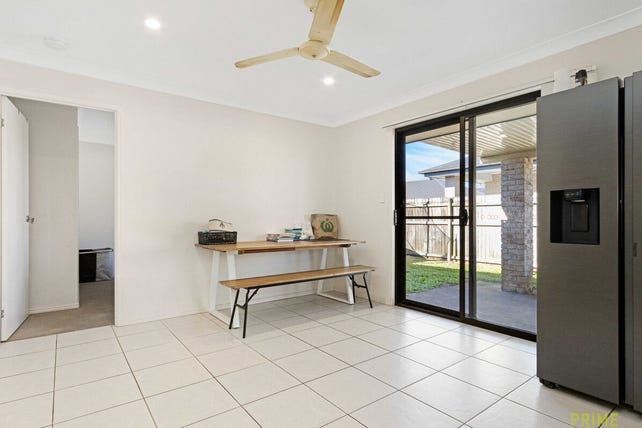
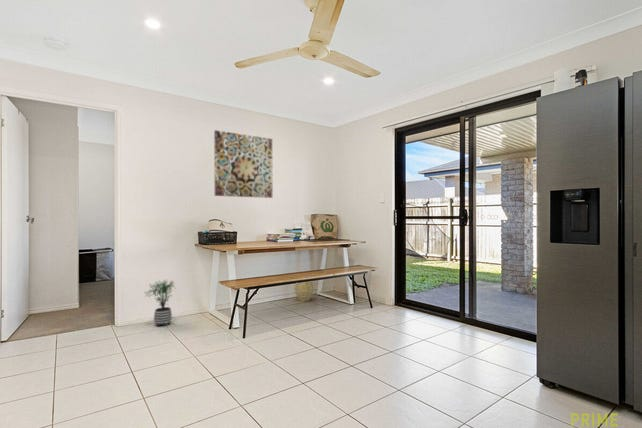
+ woven basket [294,281,314,302]
+ wall art [213,129,273,199]
+ potted plant [143,279,176,327]
